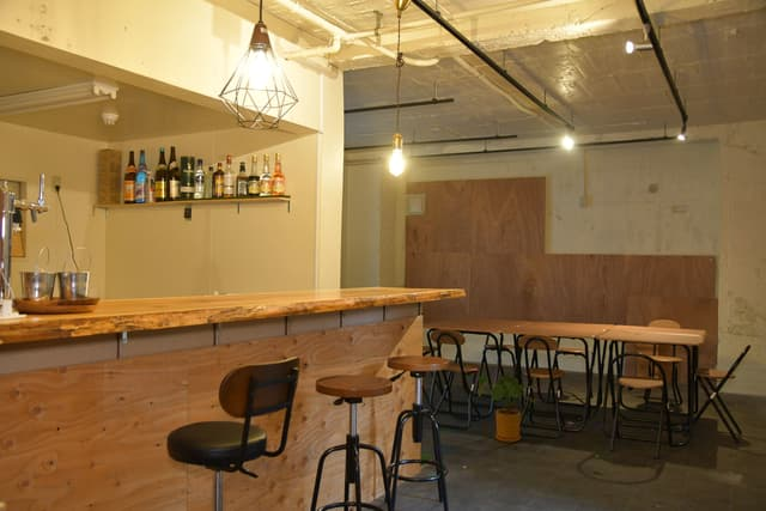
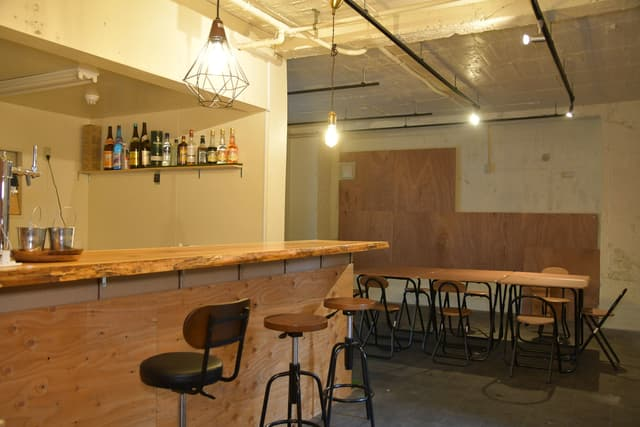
- house plant [476,370,539,444]
